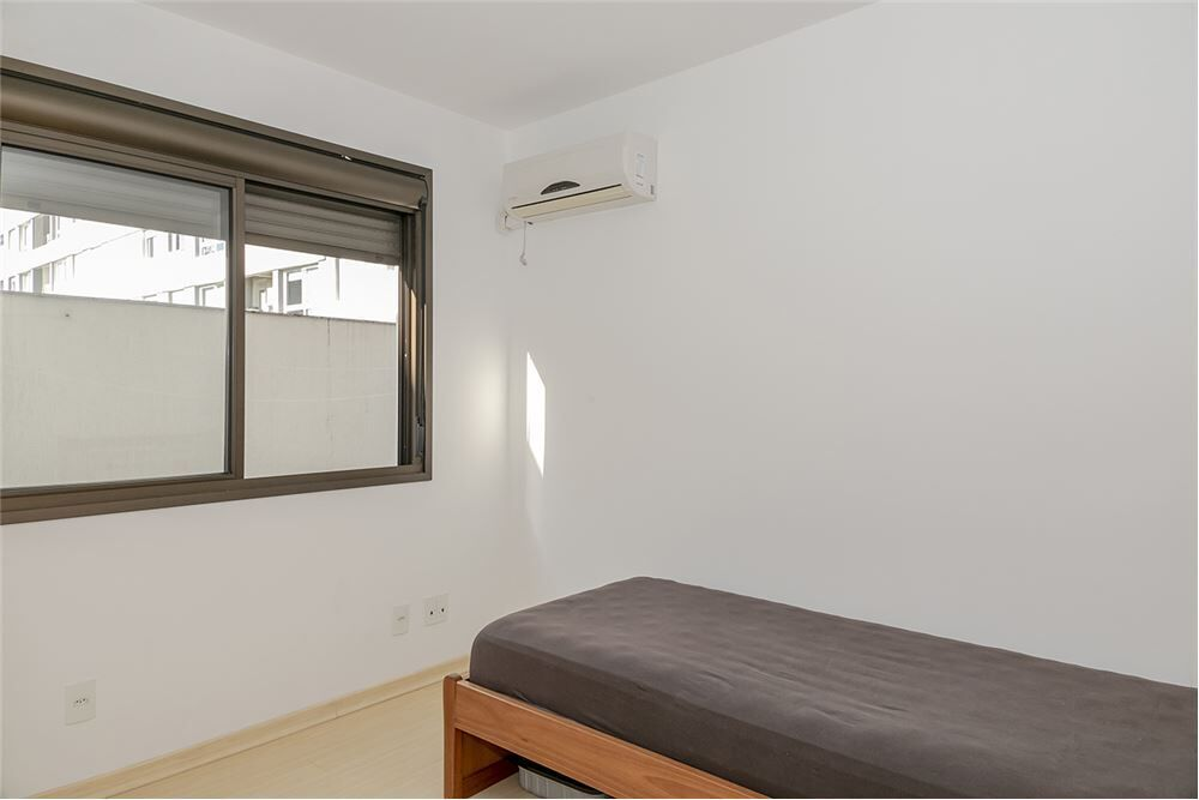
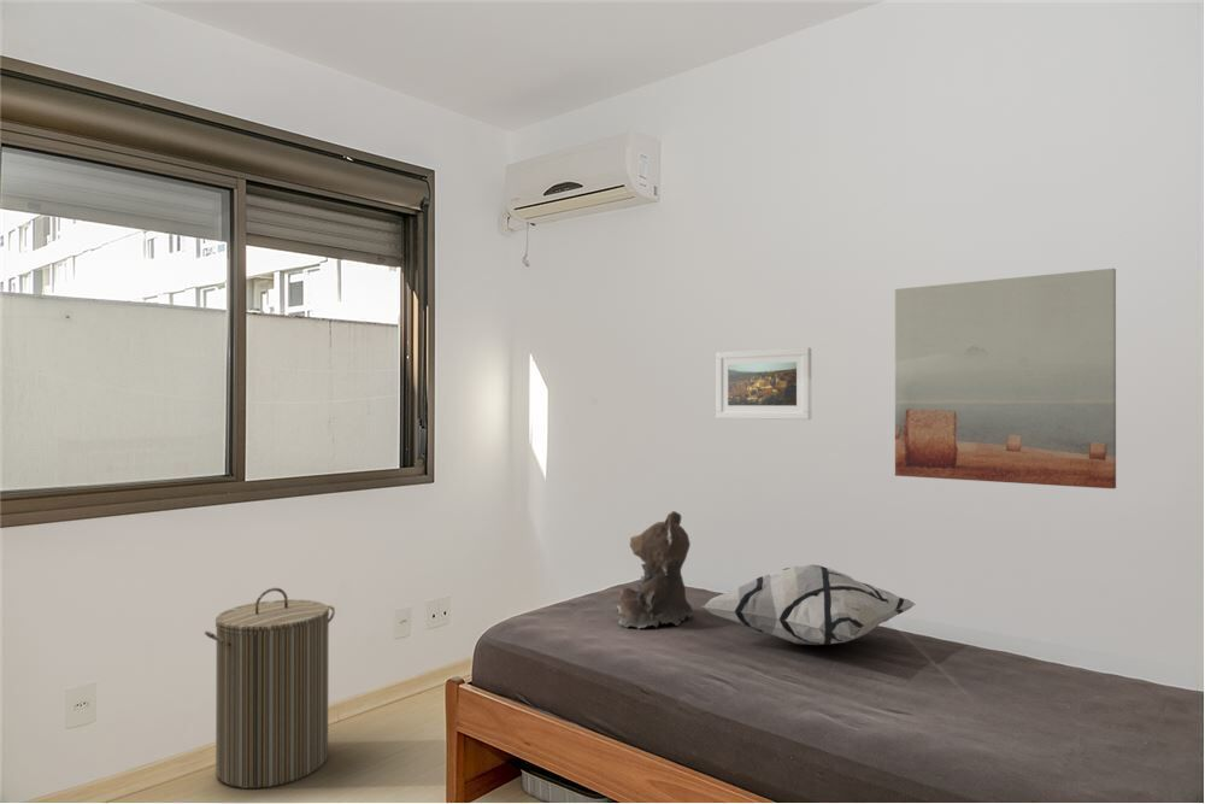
+ laundry hamper [204,587,336,790]
+ wall art [894,268,1117,489]
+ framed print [715,346,812,421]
+ teddy bear [616,510,694,630]
+ decorative pillow [700,563,917,646]
